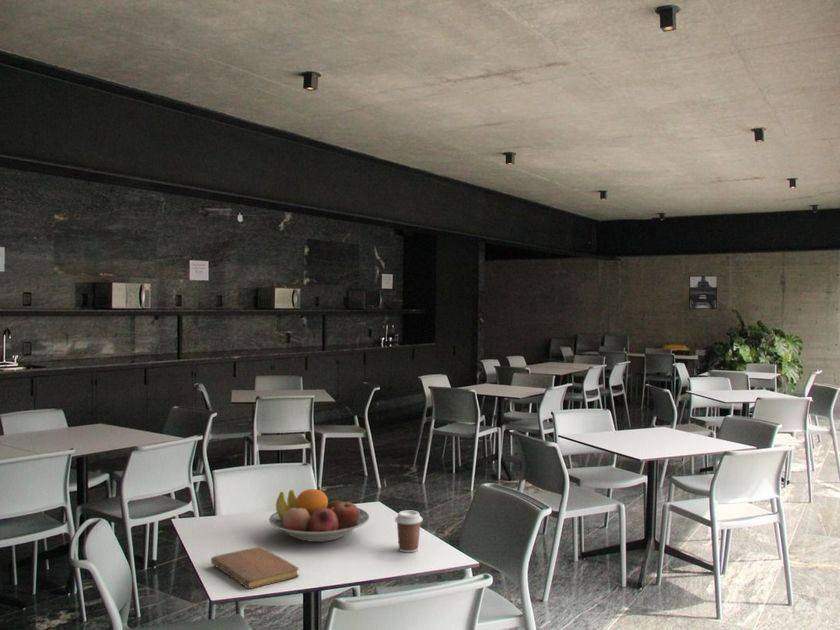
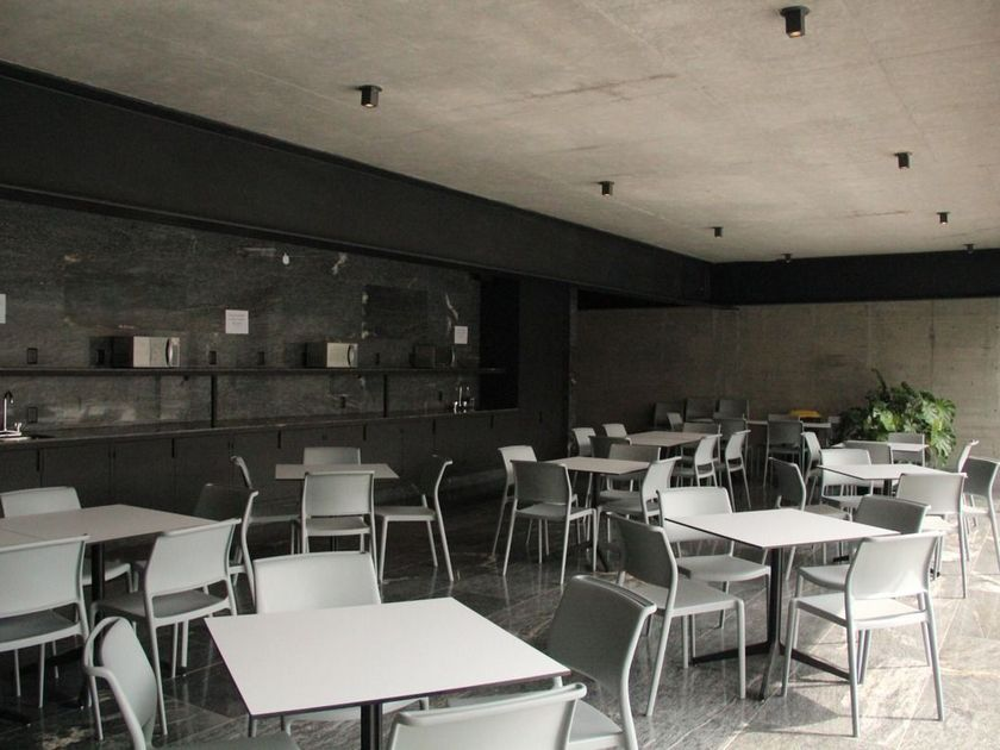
- coffee cup [394,509,423,553]
- notebook [210,546,300,590]
- wall art [688,275,719,310]
- fruit bowl [268,488,370,543]
